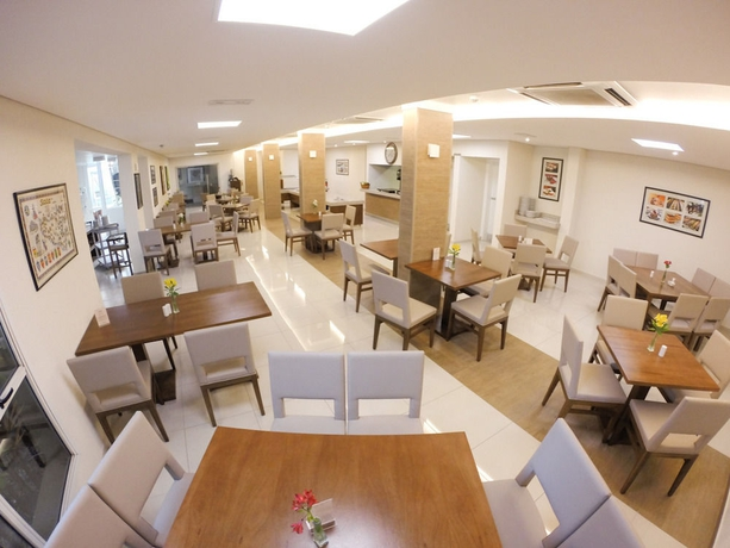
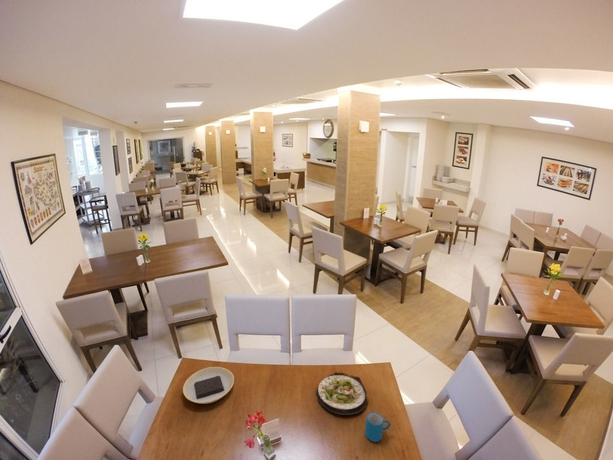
+ salad plate [315,371,369,416]
+ plate [182,366,235,405]
+ mug [364,411,392,443]
